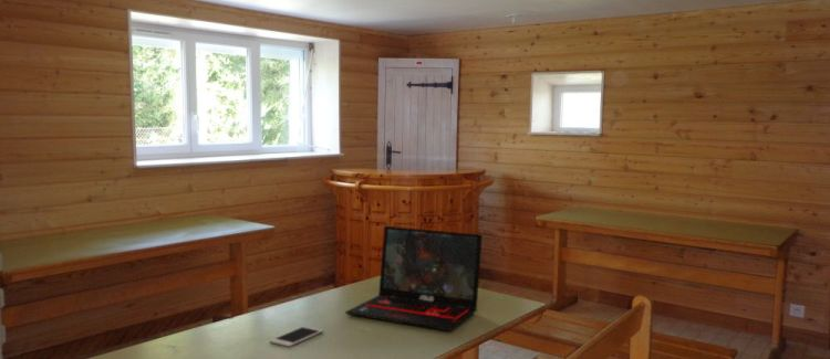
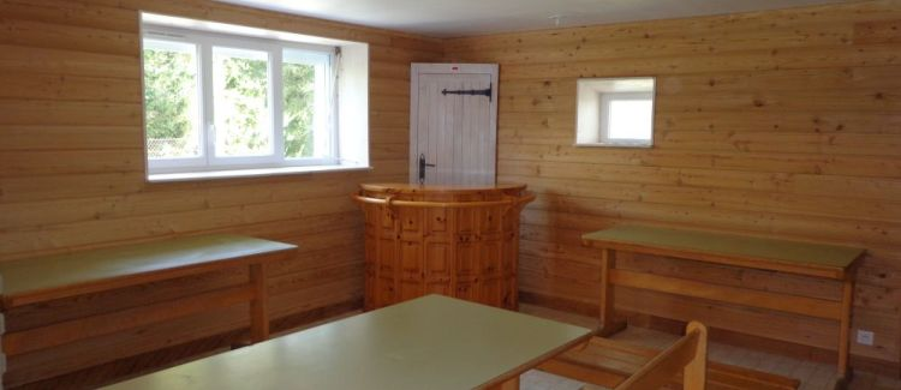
- laptop [344,225,484,331]
- cell phone [269,325,324,348]
